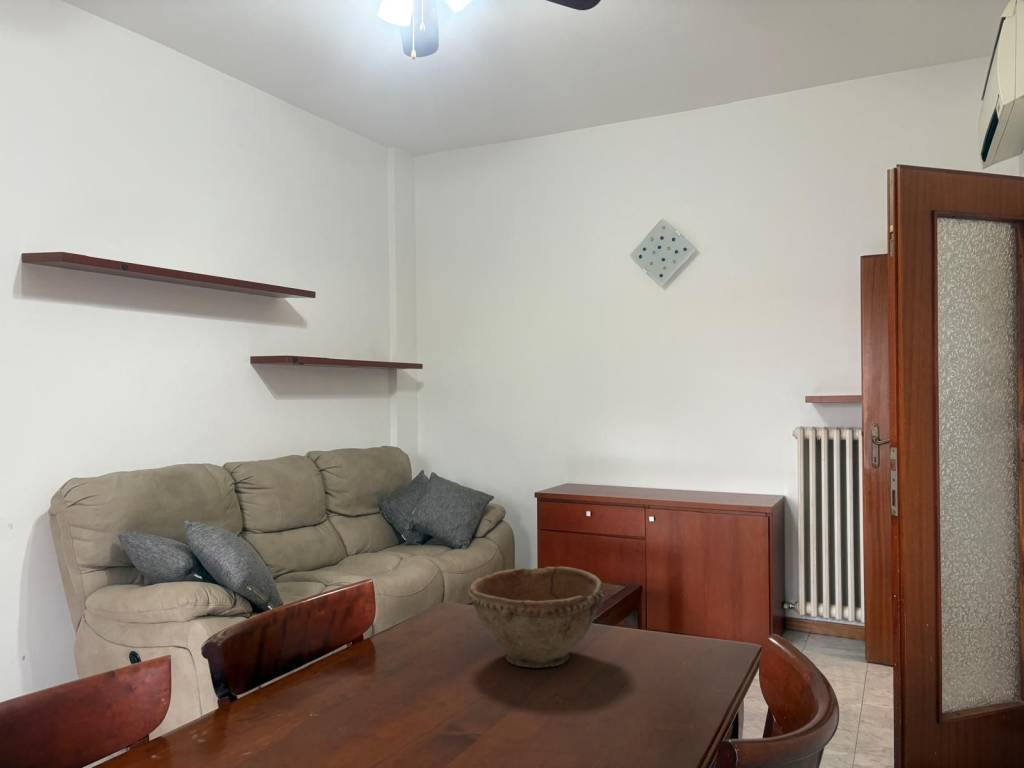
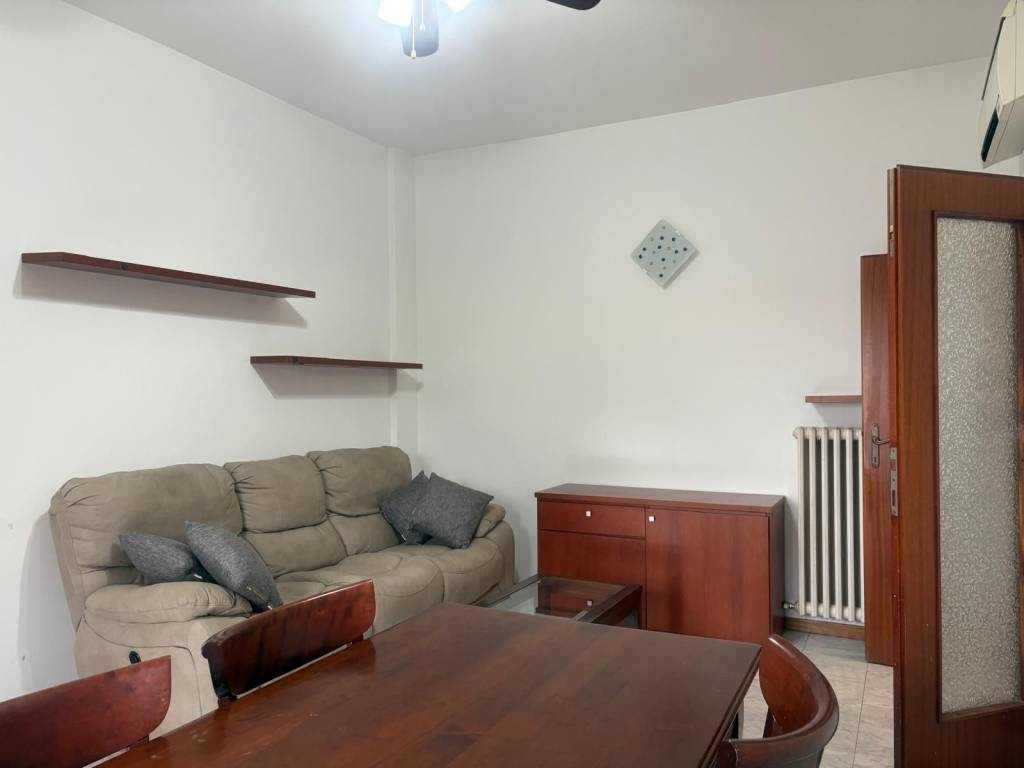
- bowl [466,565,606,669]
